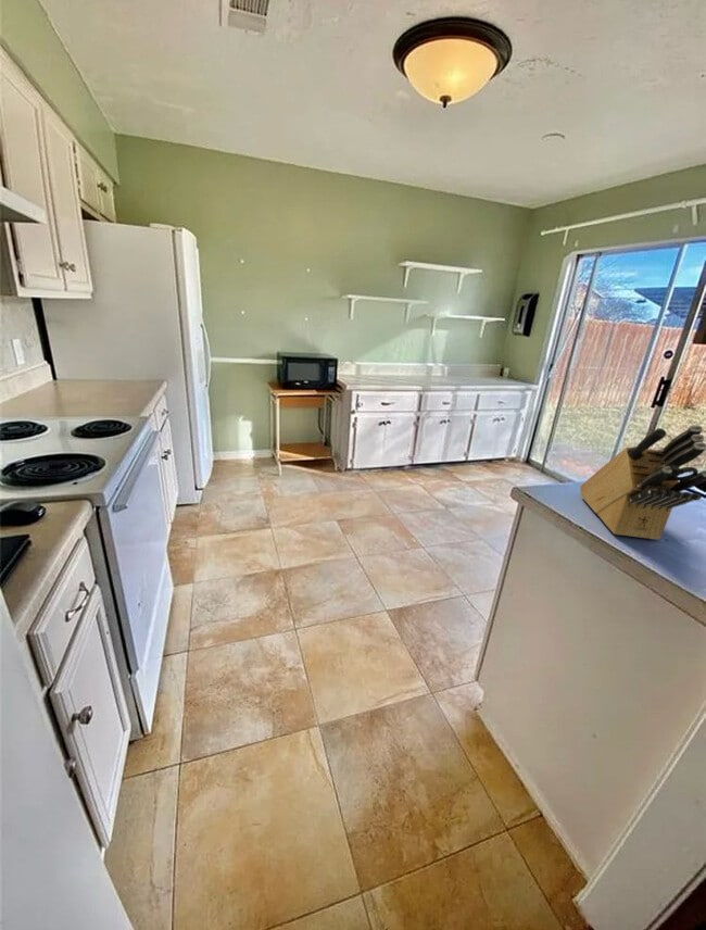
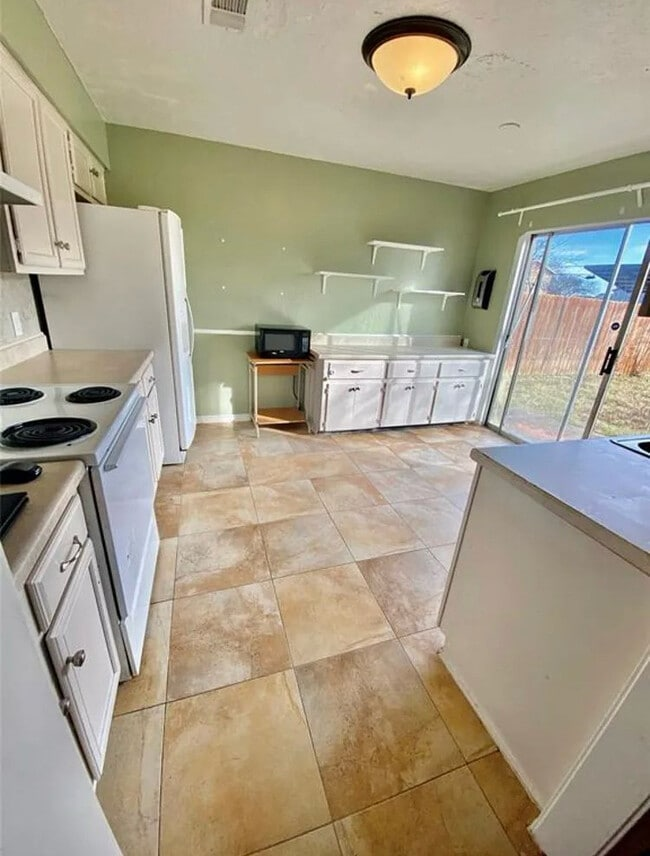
- knife block [579,424,706,541]
